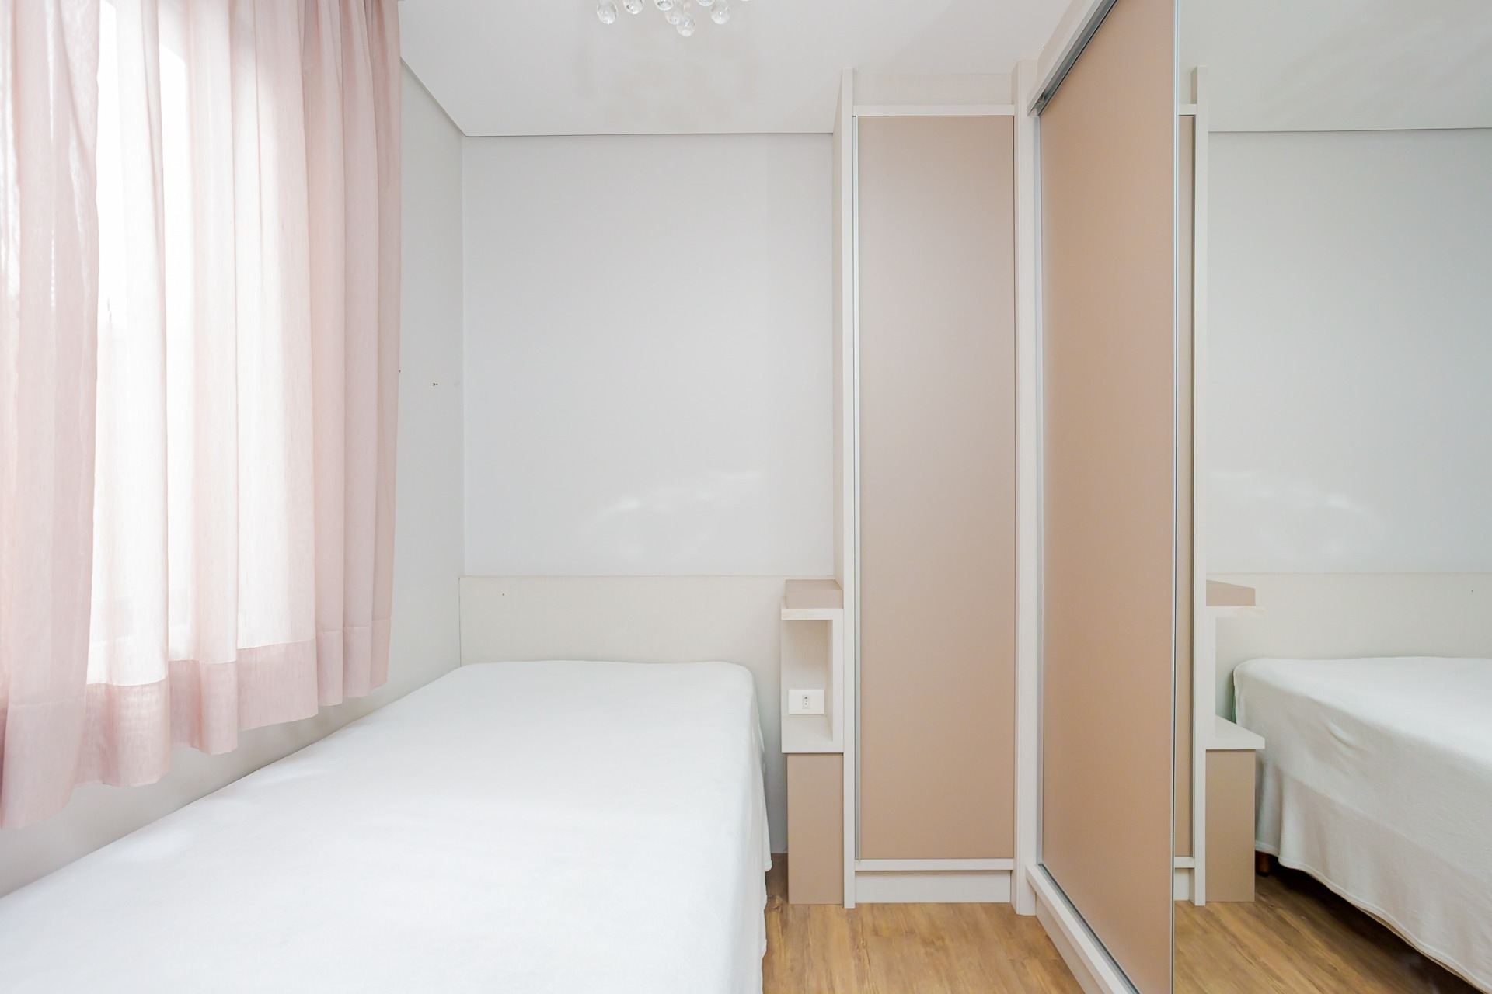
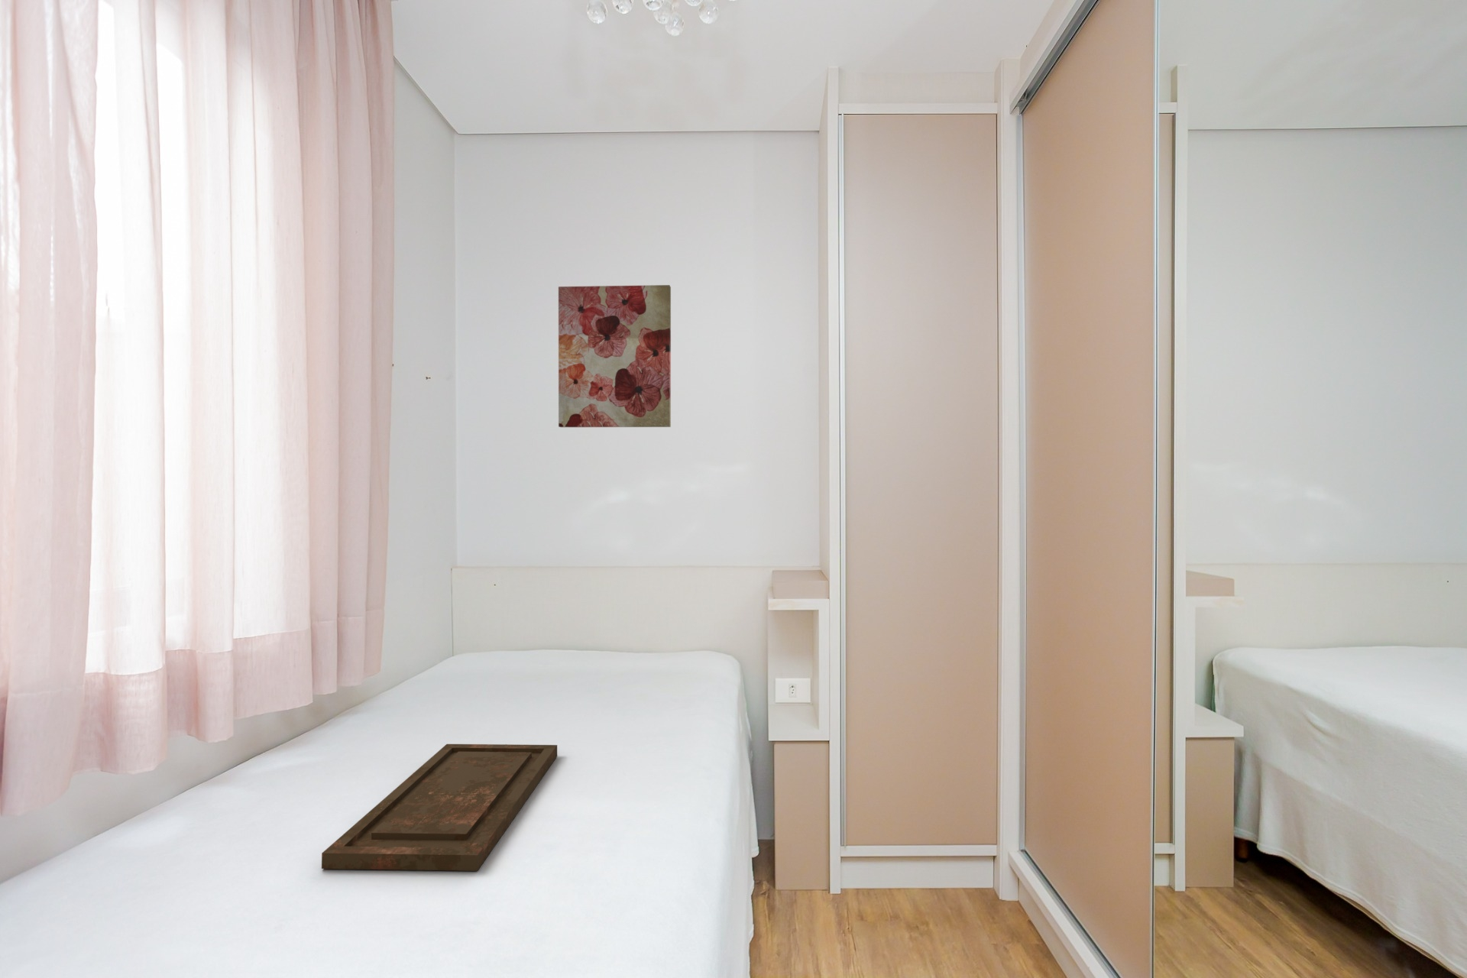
+ wall art [558,284,671,428]
+ tray [321,743,558,872]
